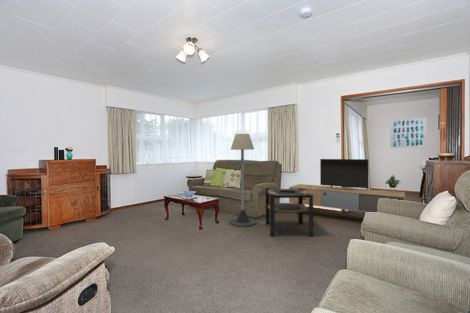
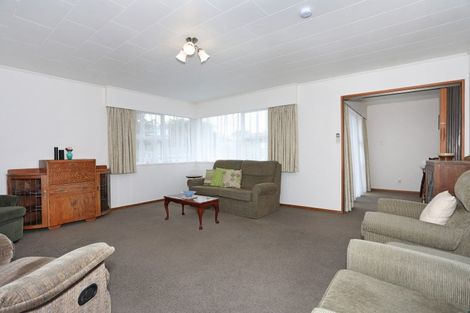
- floor lamp [229,133,257,228]
- wall art [389,116,427,149]
- side table [265,187,314,238]
- media console [288,158,406,213]
